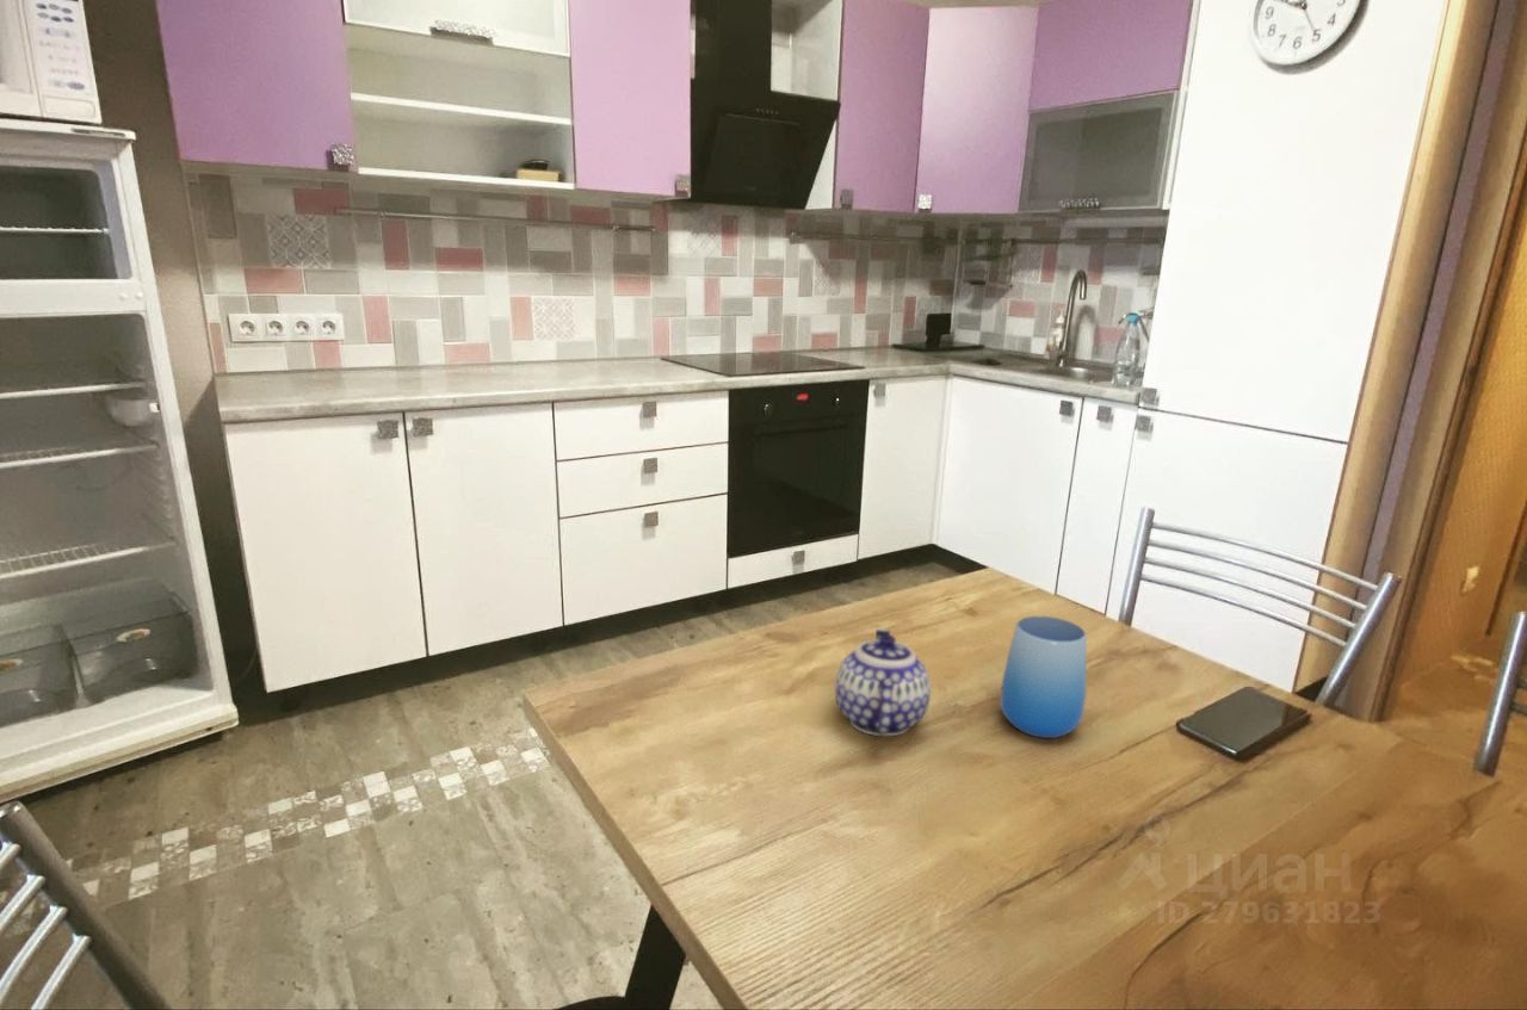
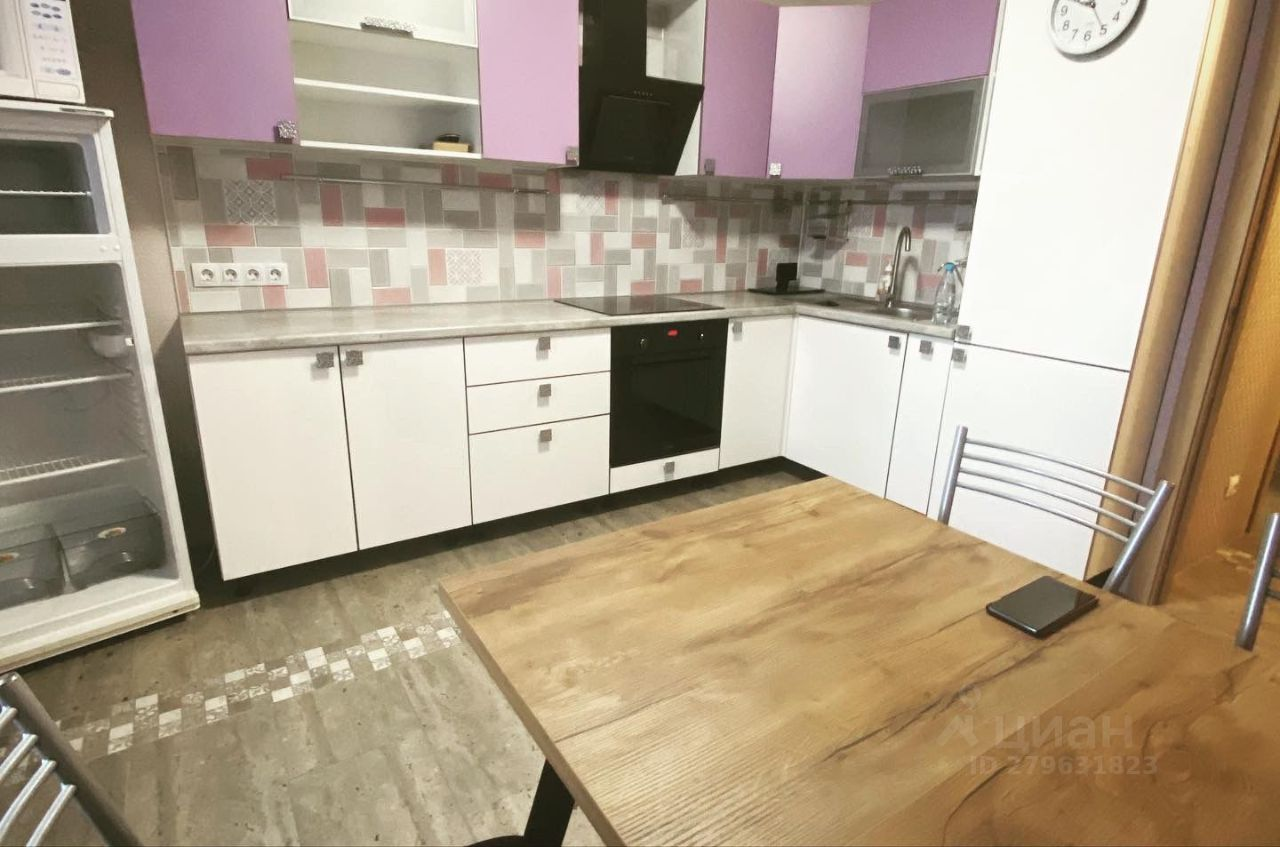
- cup [999,615,1088,739]
- teapot [834,627,932,737]
